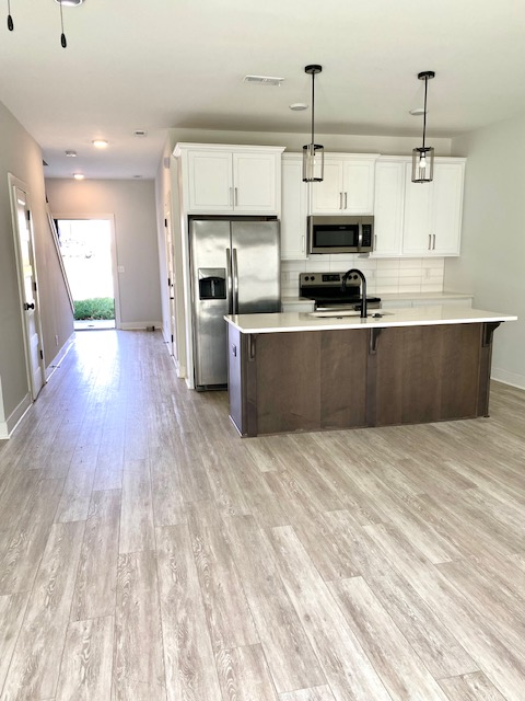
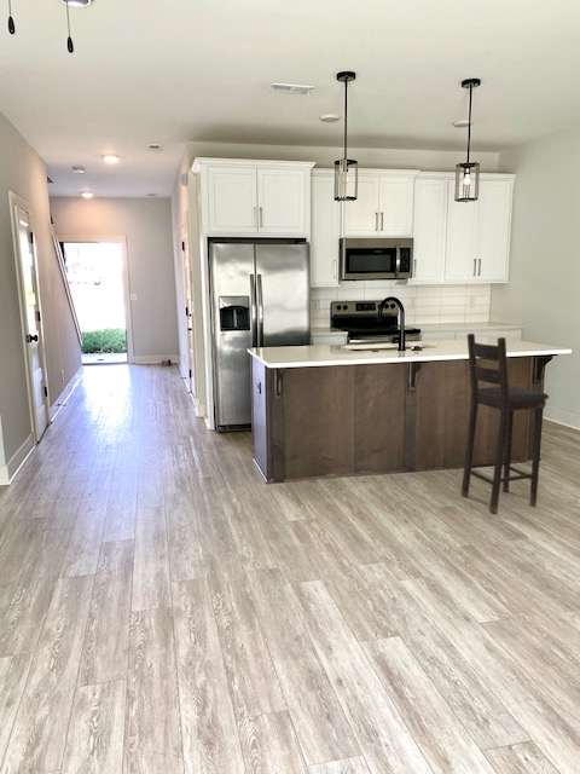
+ bar stool [460,333,550,514]
